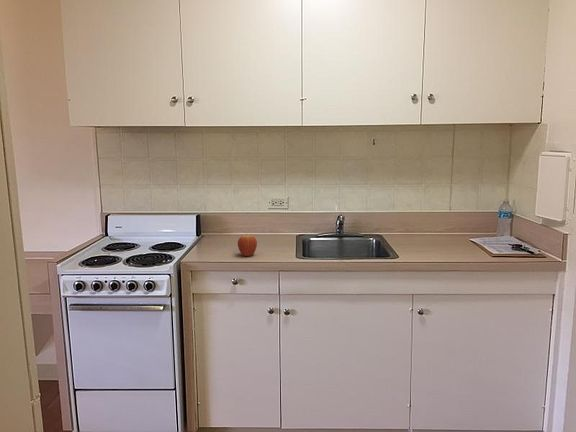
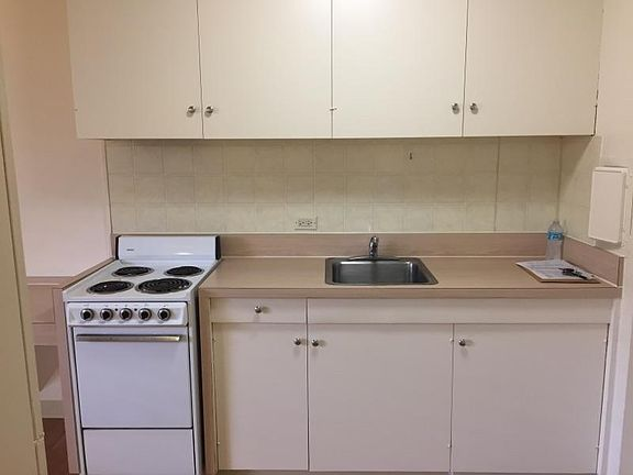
- fruit [237,233,258,257]
